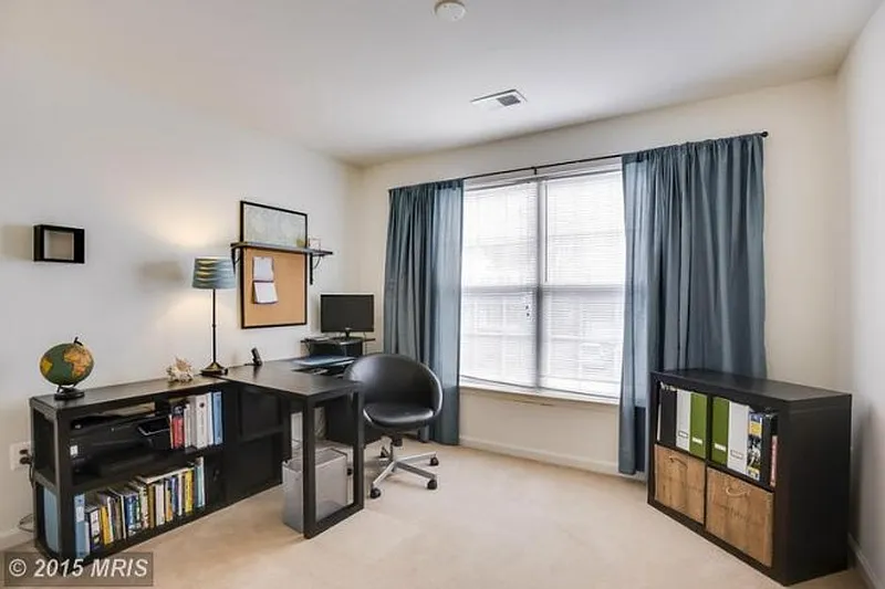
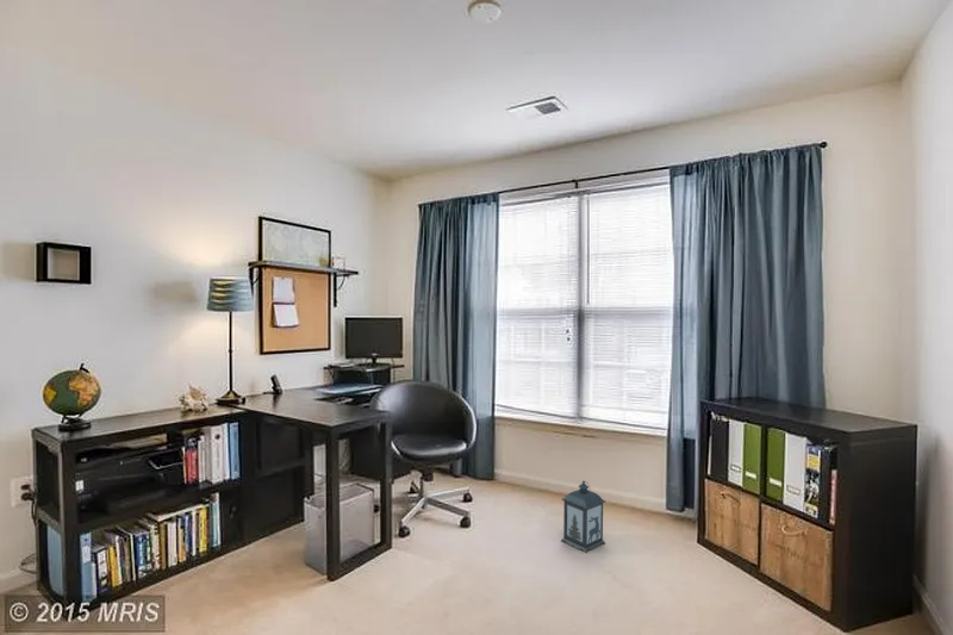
+ lantern [560,480,608,554]
